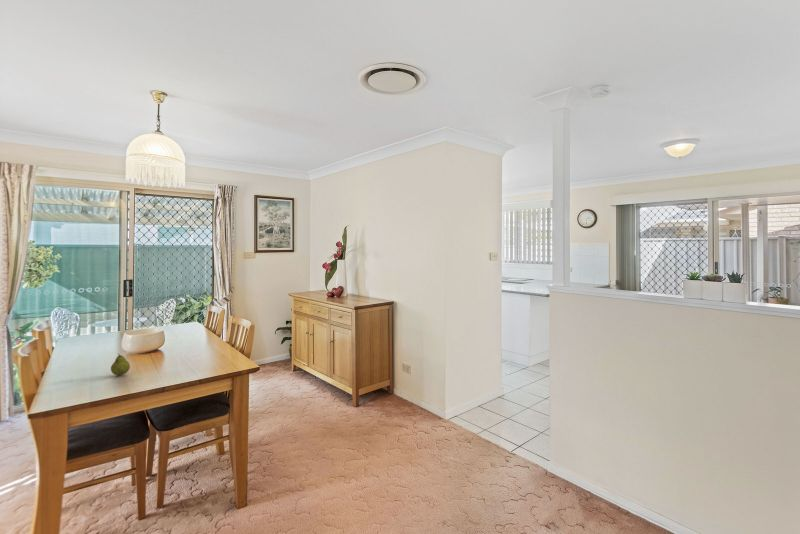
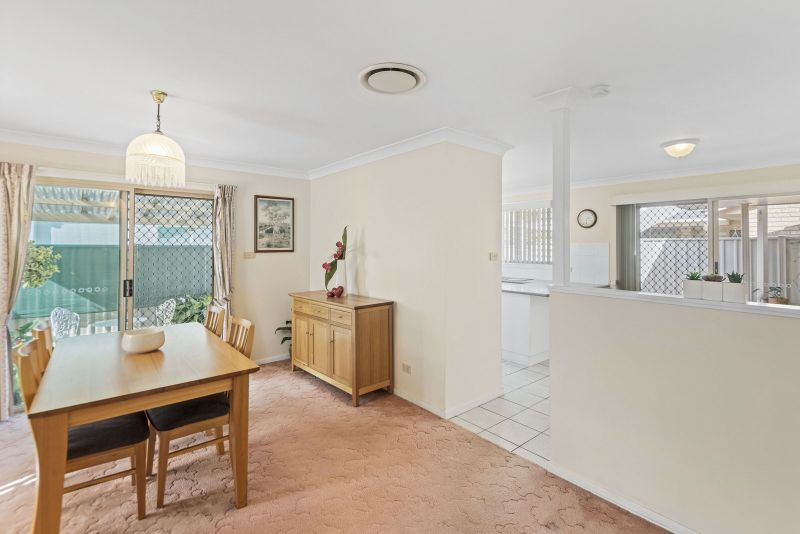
- fruit [110,353,131,376]
